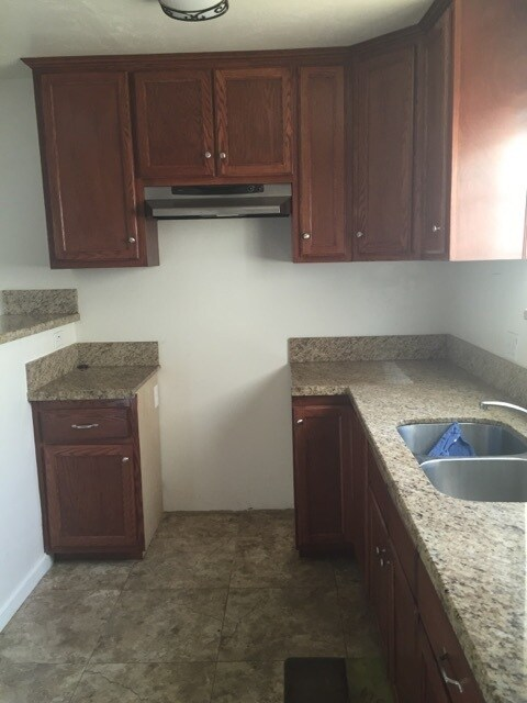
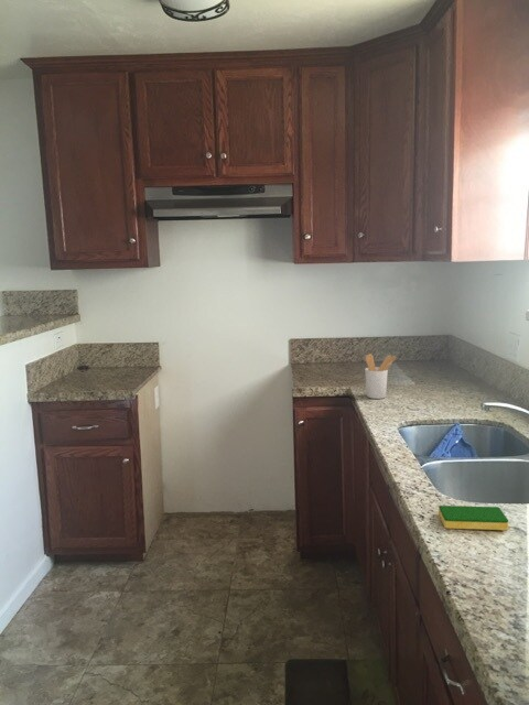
+ dish sponge [438,505,509,531]
+ utensil holder [364,354,397,400]
